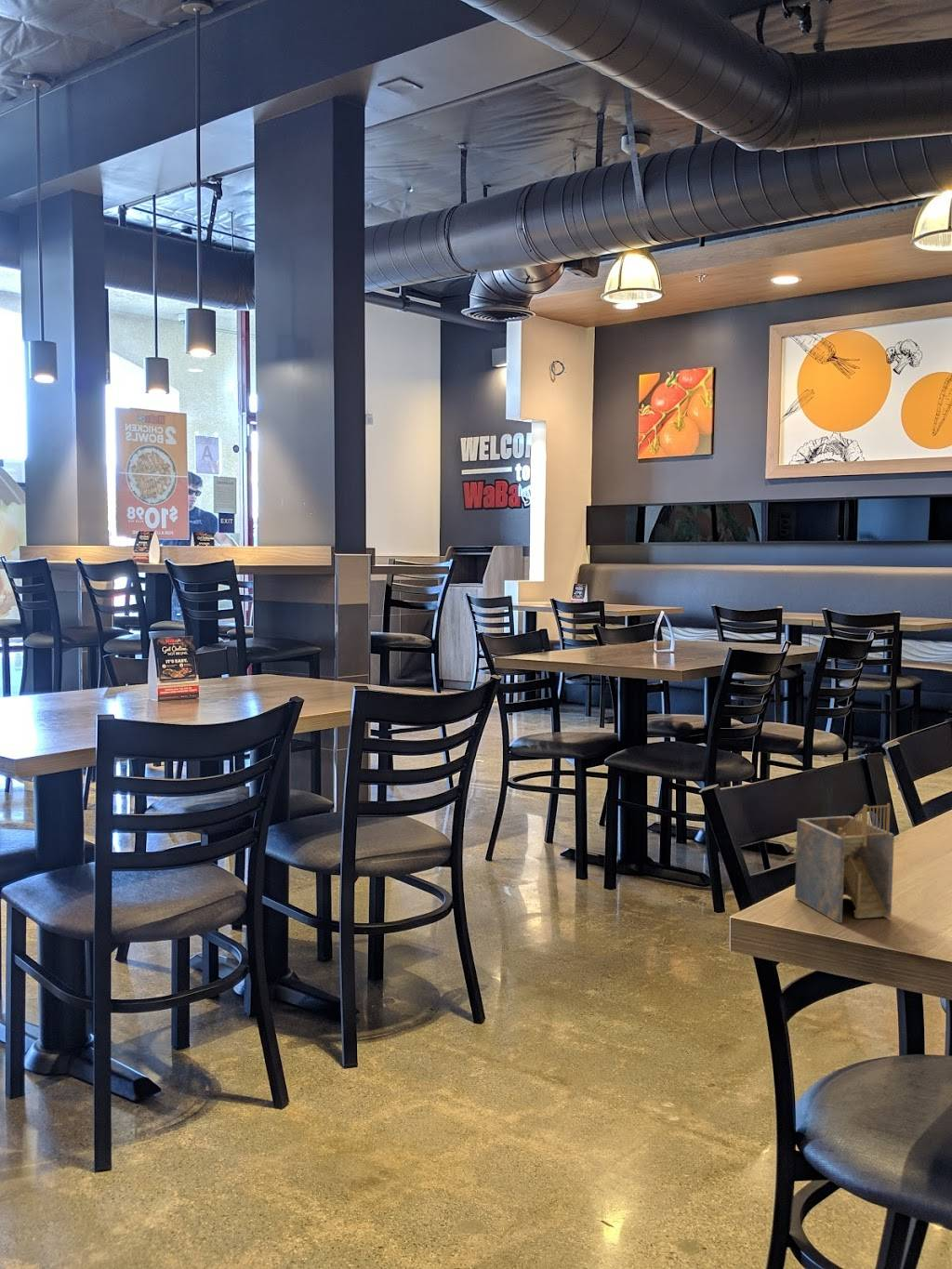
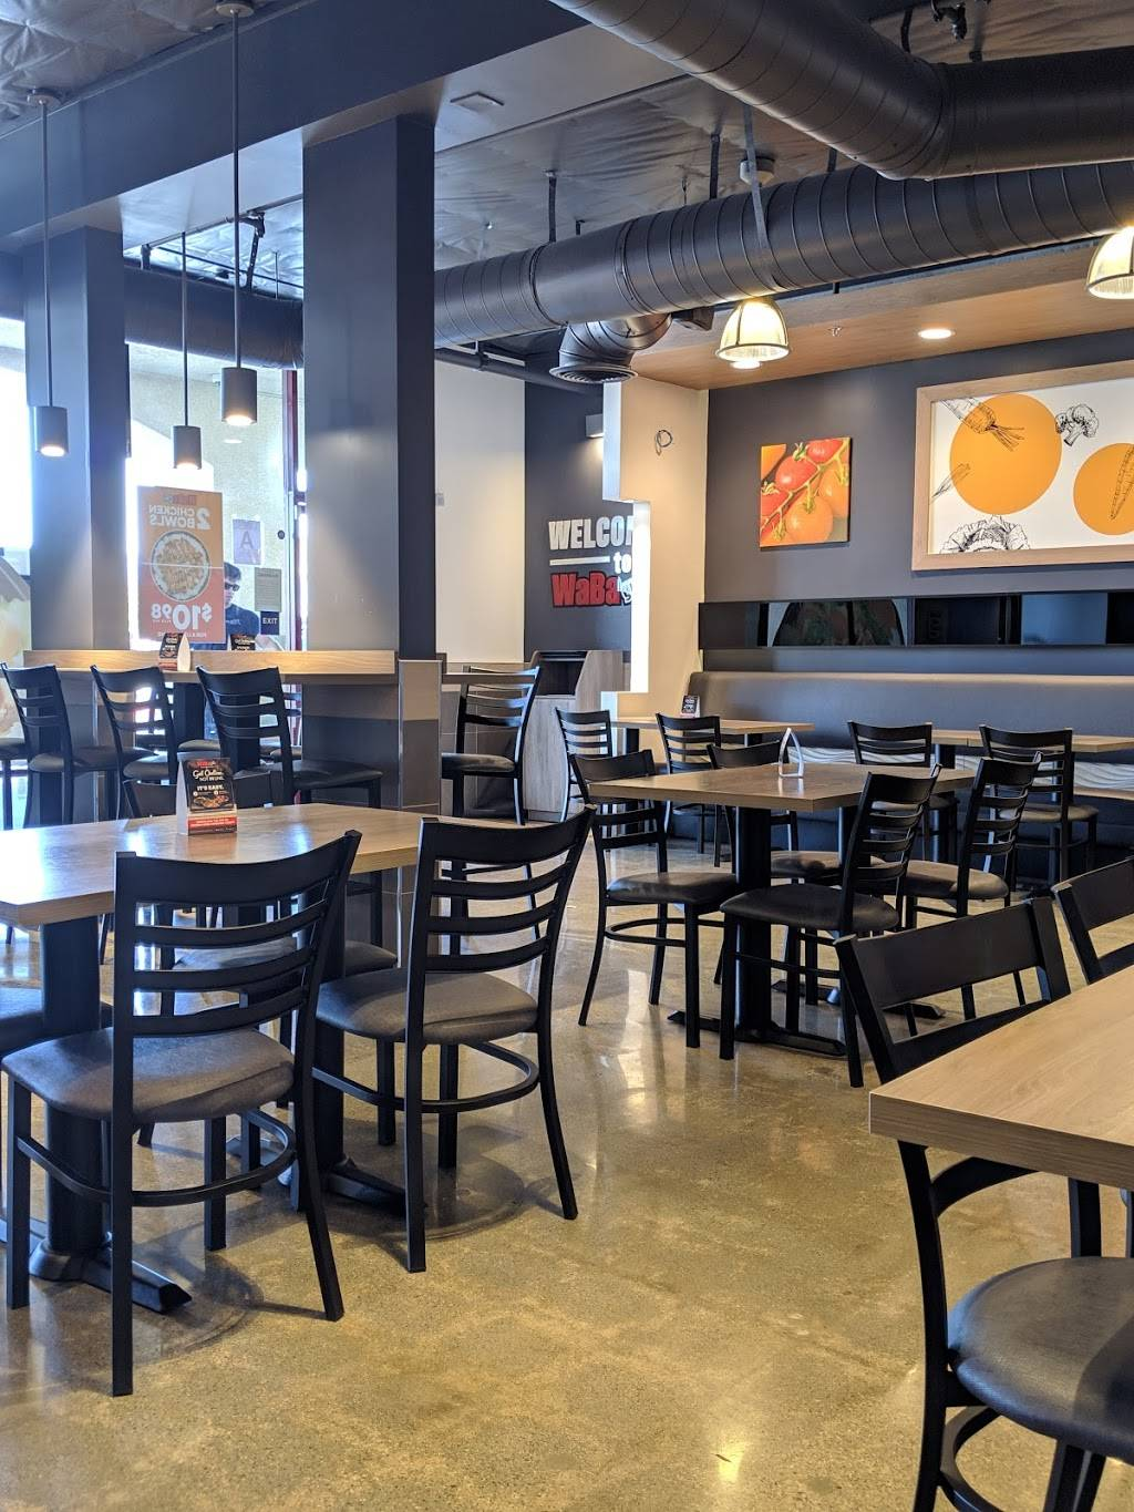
- napkin holder [794,802,895,924]
